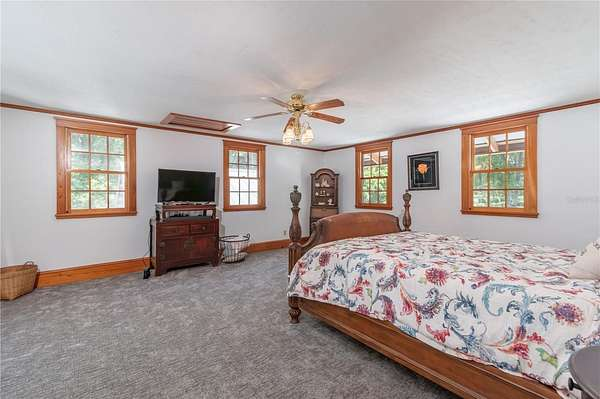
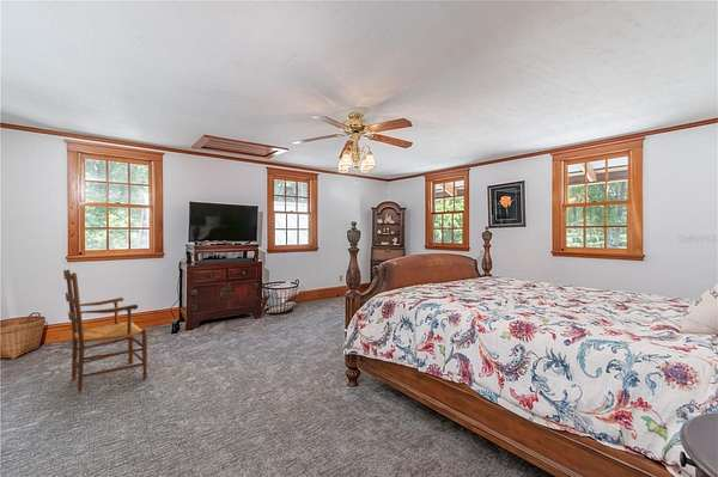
+ armchair [62,269,148,395]
